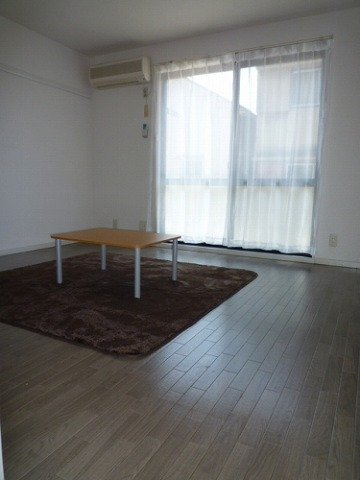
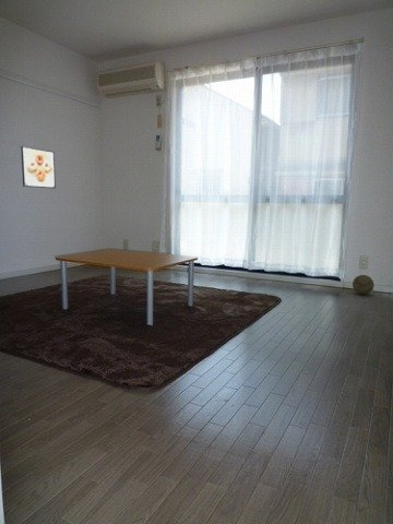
+ decorative ball [352,274,376,296]
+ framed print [20,145,57,190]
